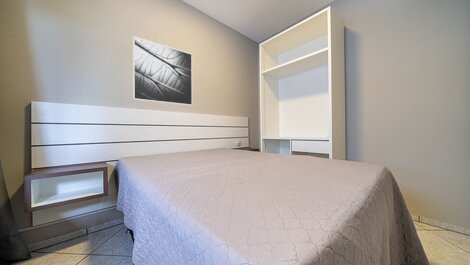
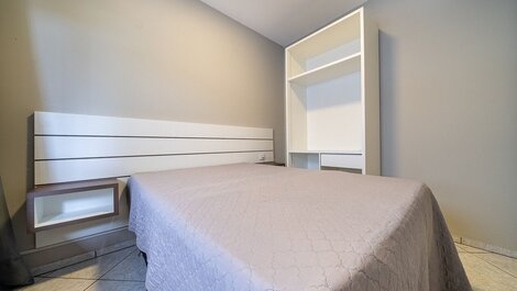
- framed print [132,35,193,106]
